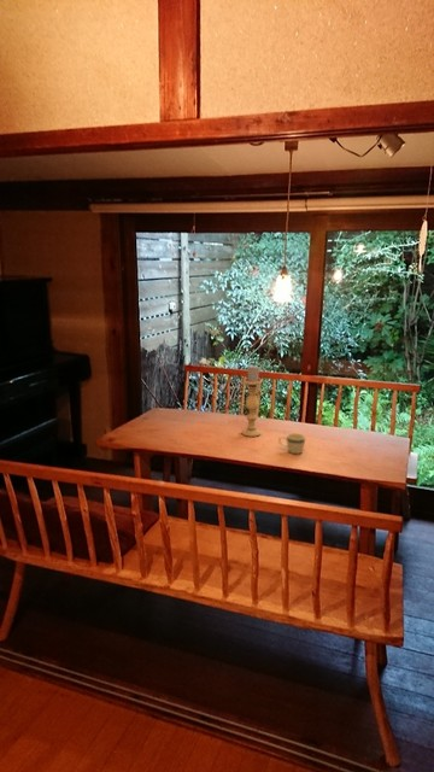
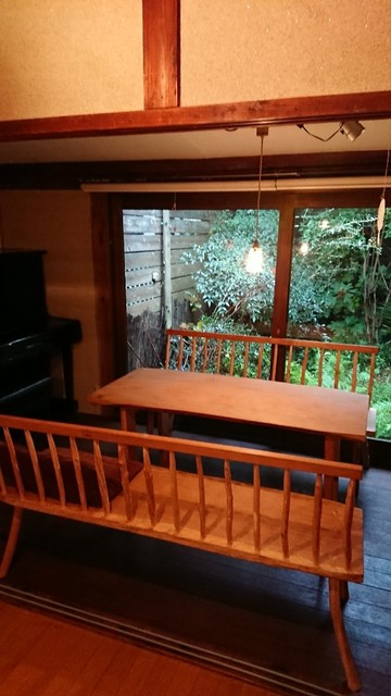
- candle holder [241,363,263,438]
- mug [277,432,306,455]
